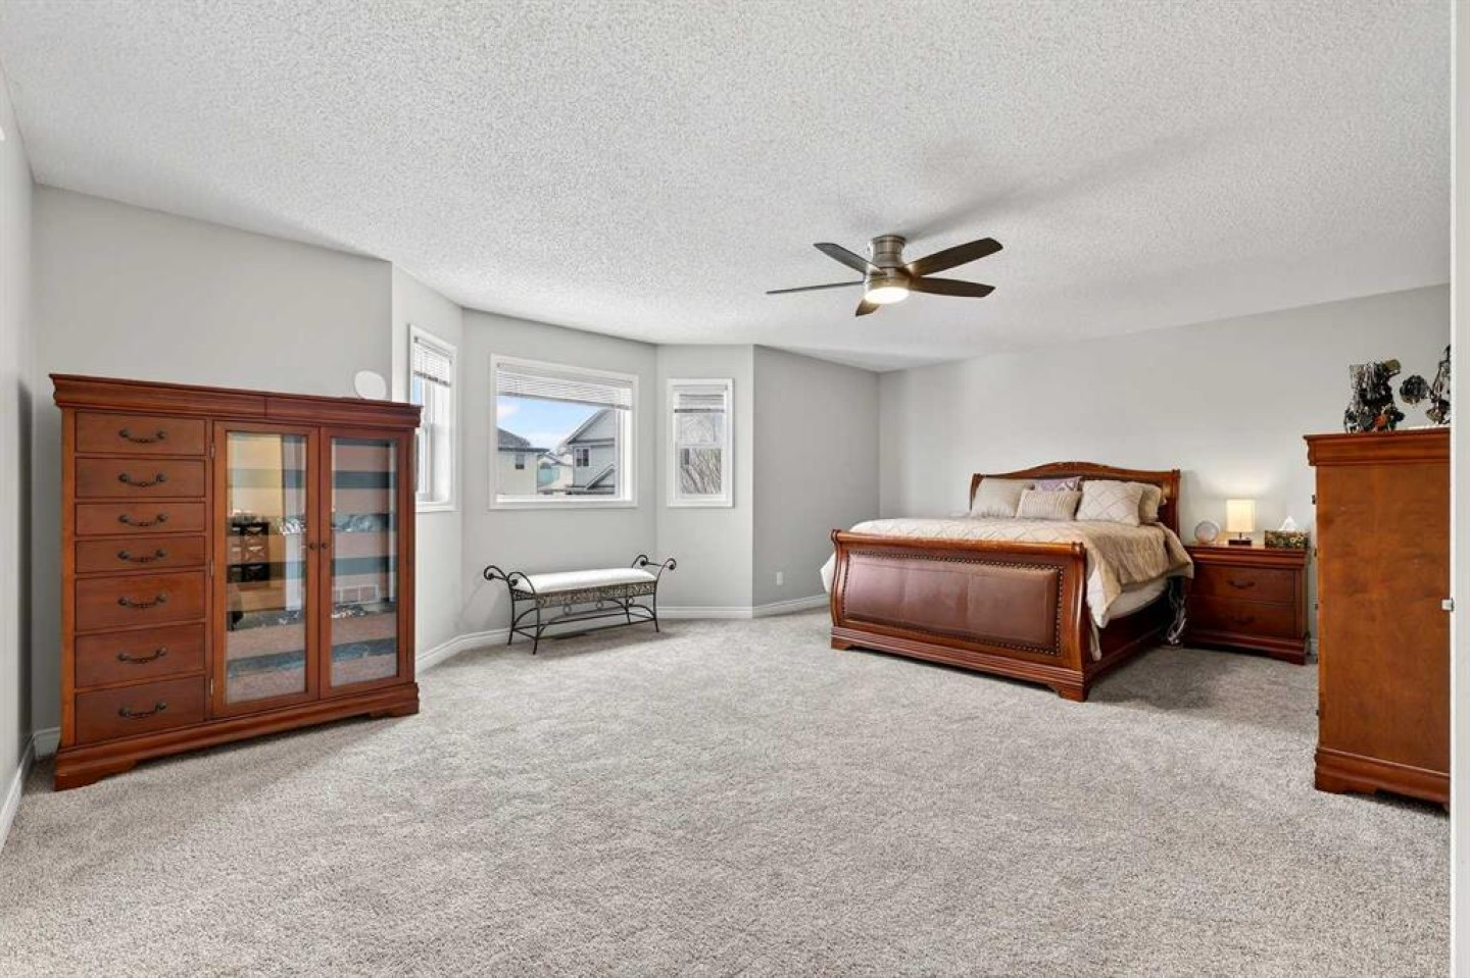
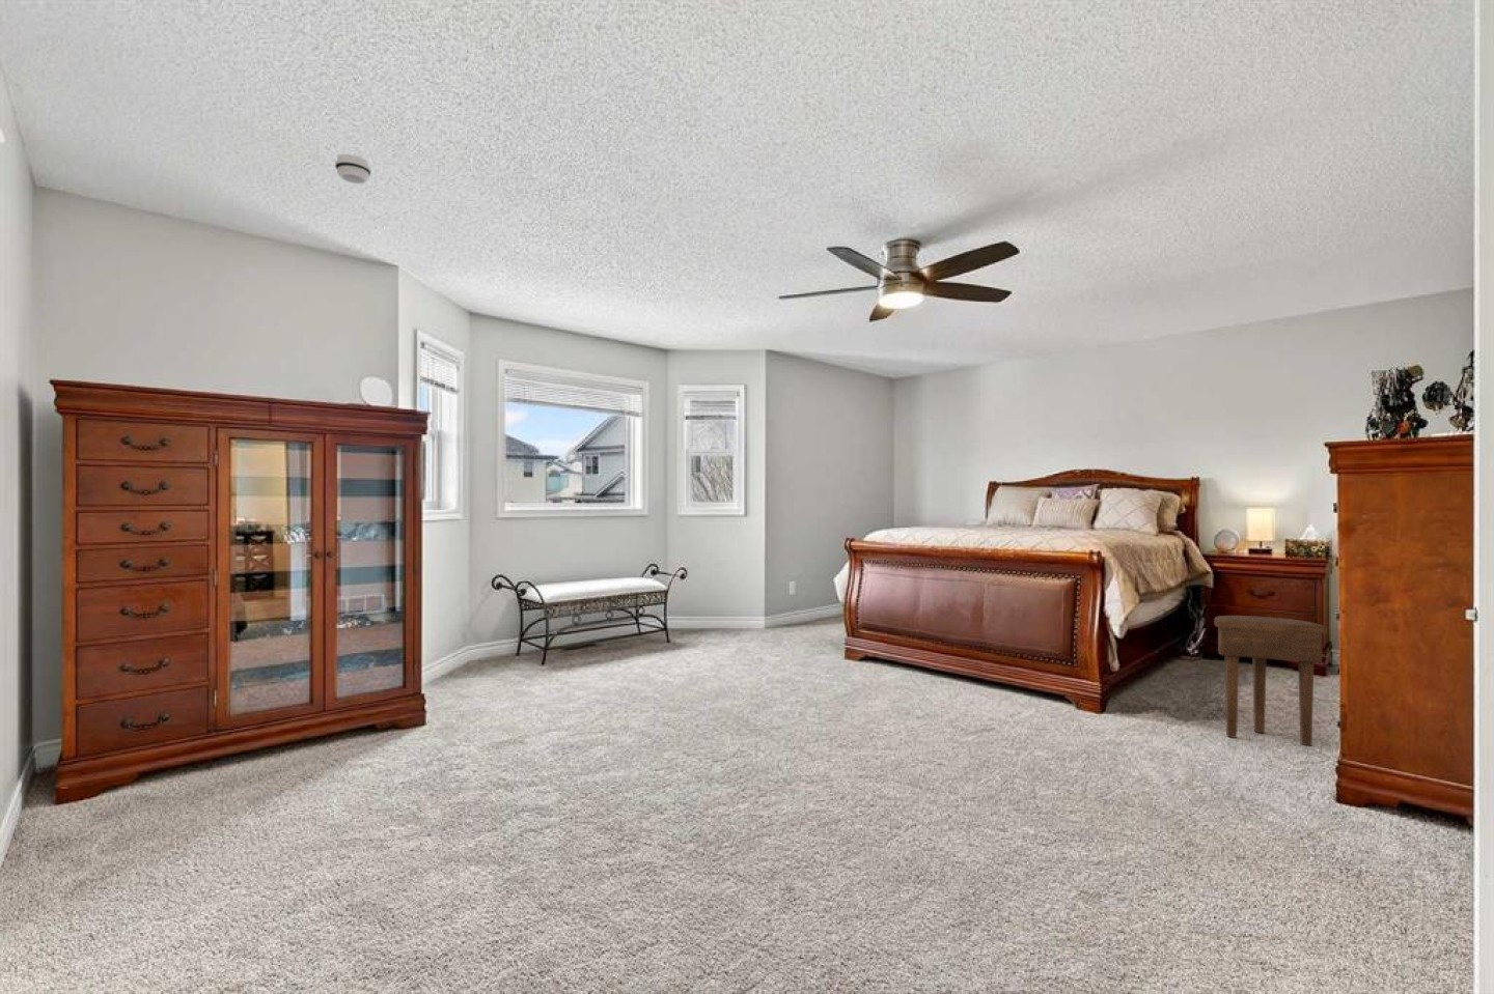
+ side table [1213,615,1328,747]
+ smoke detector [334,153,373,184]
